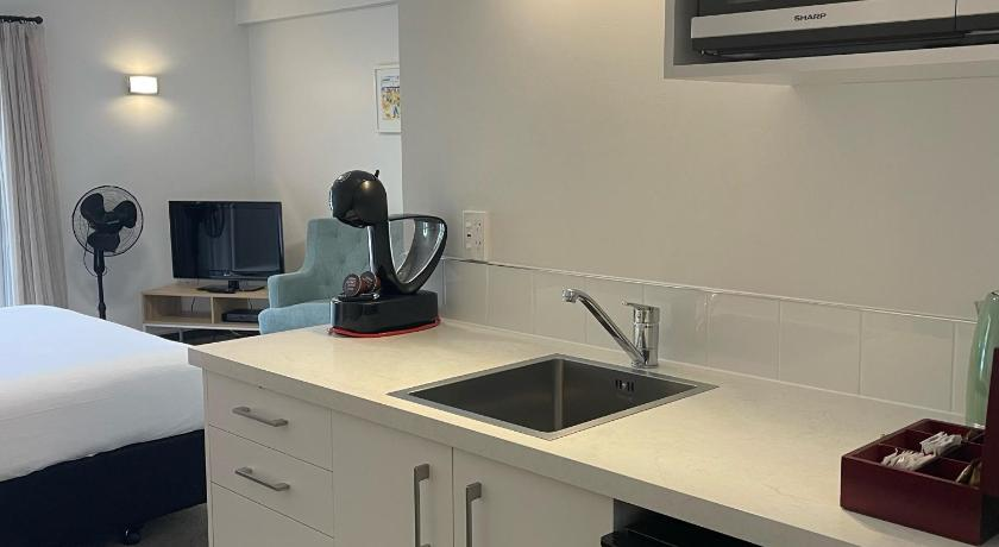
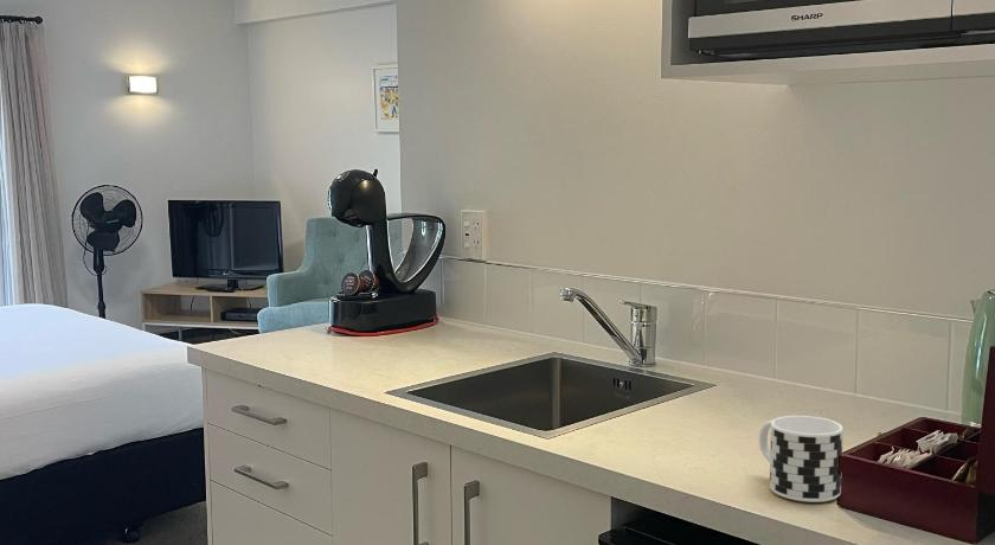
+ cup [758,415,845,504]
